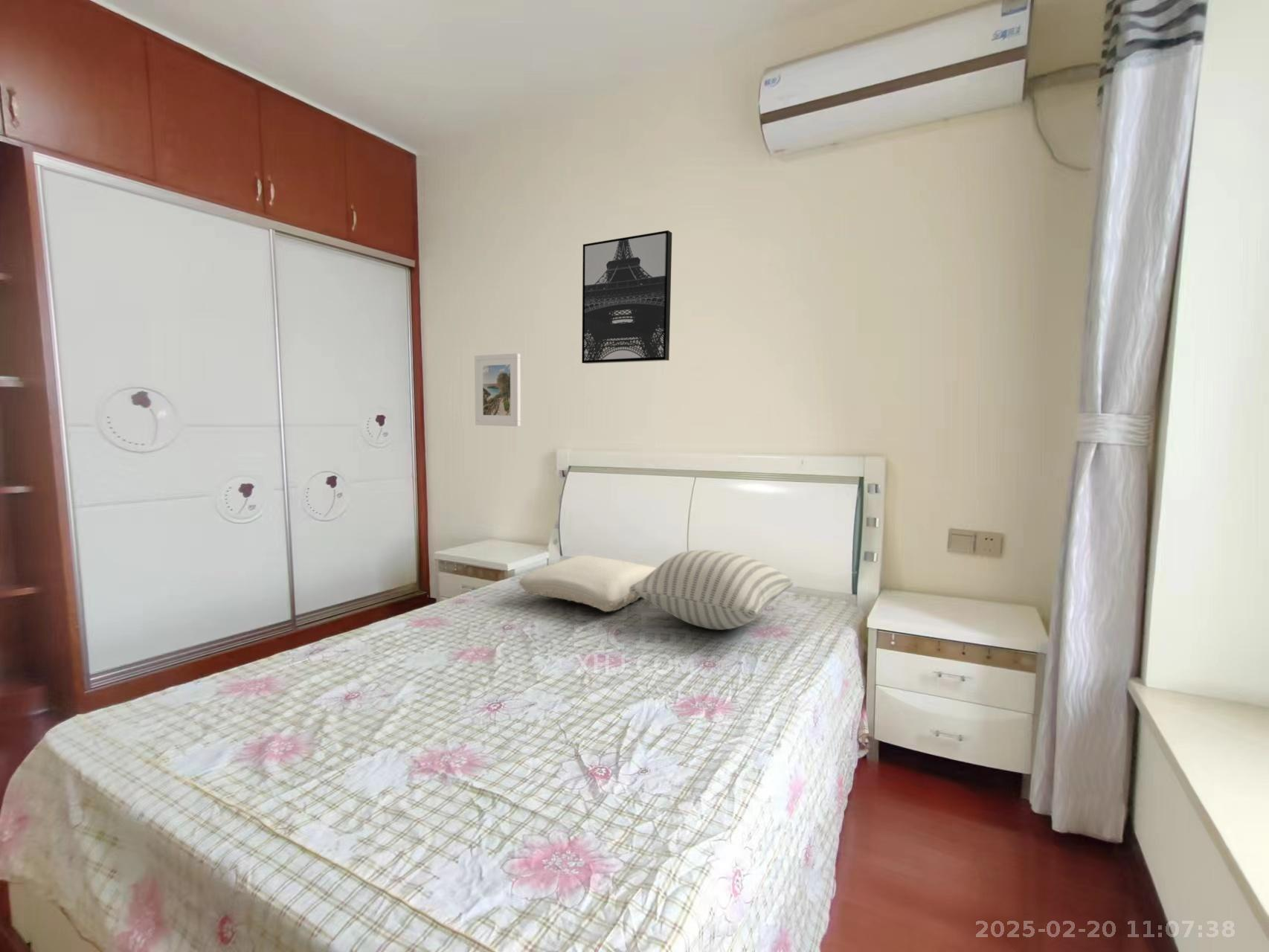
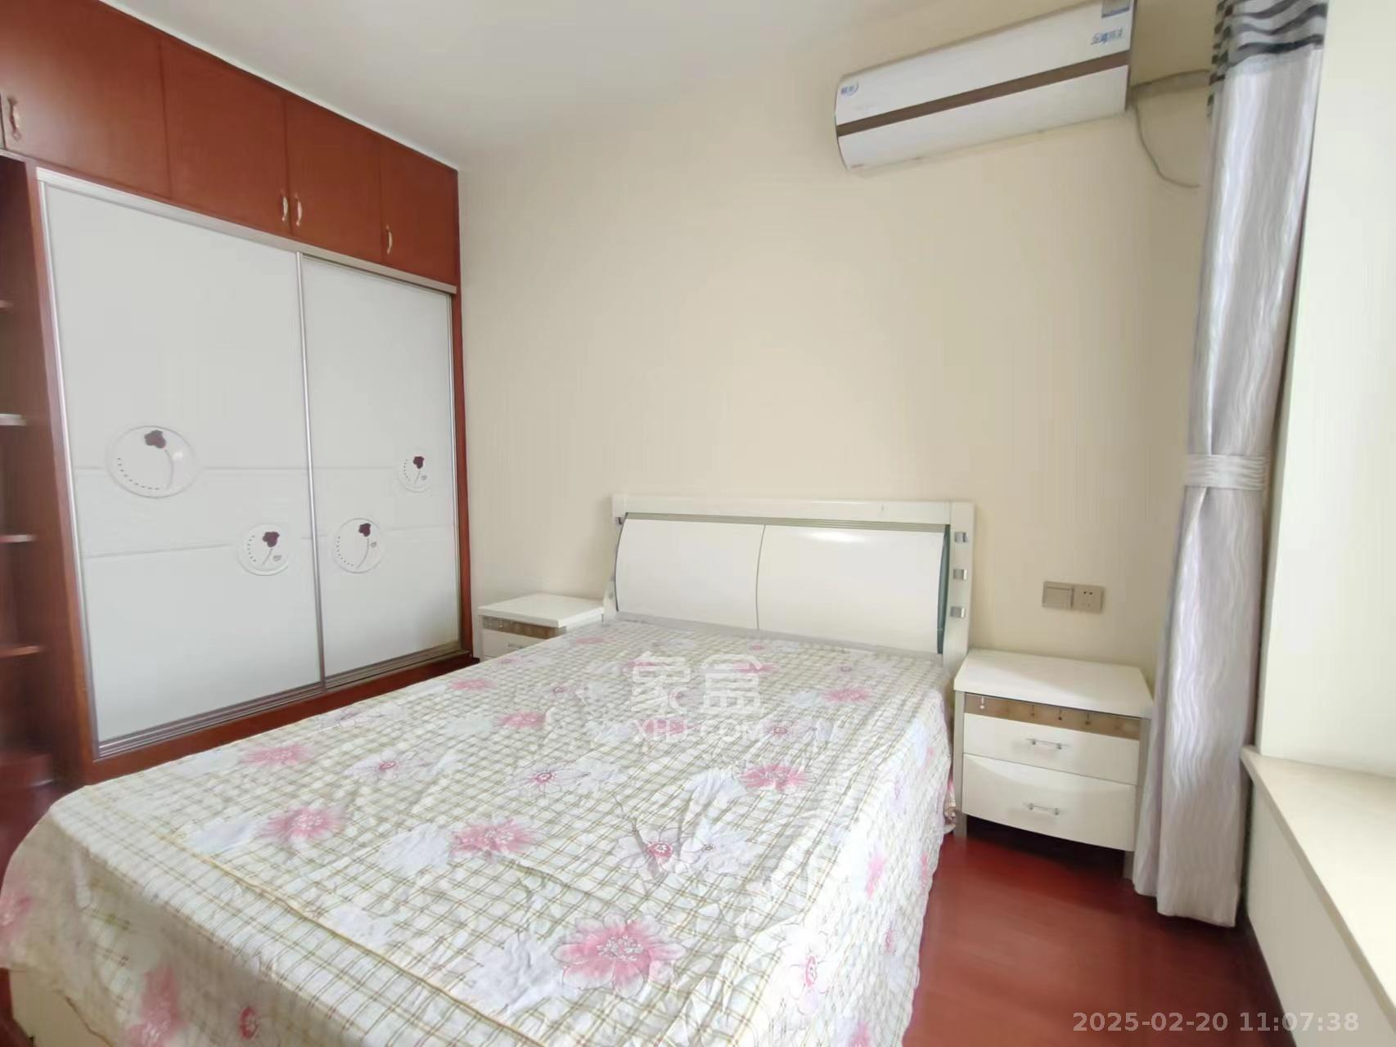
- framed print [474,353,521,427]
- pillow [629,549,794,631]
- pillow [518,555,657,613]
- wall art [581,230,672,364]
